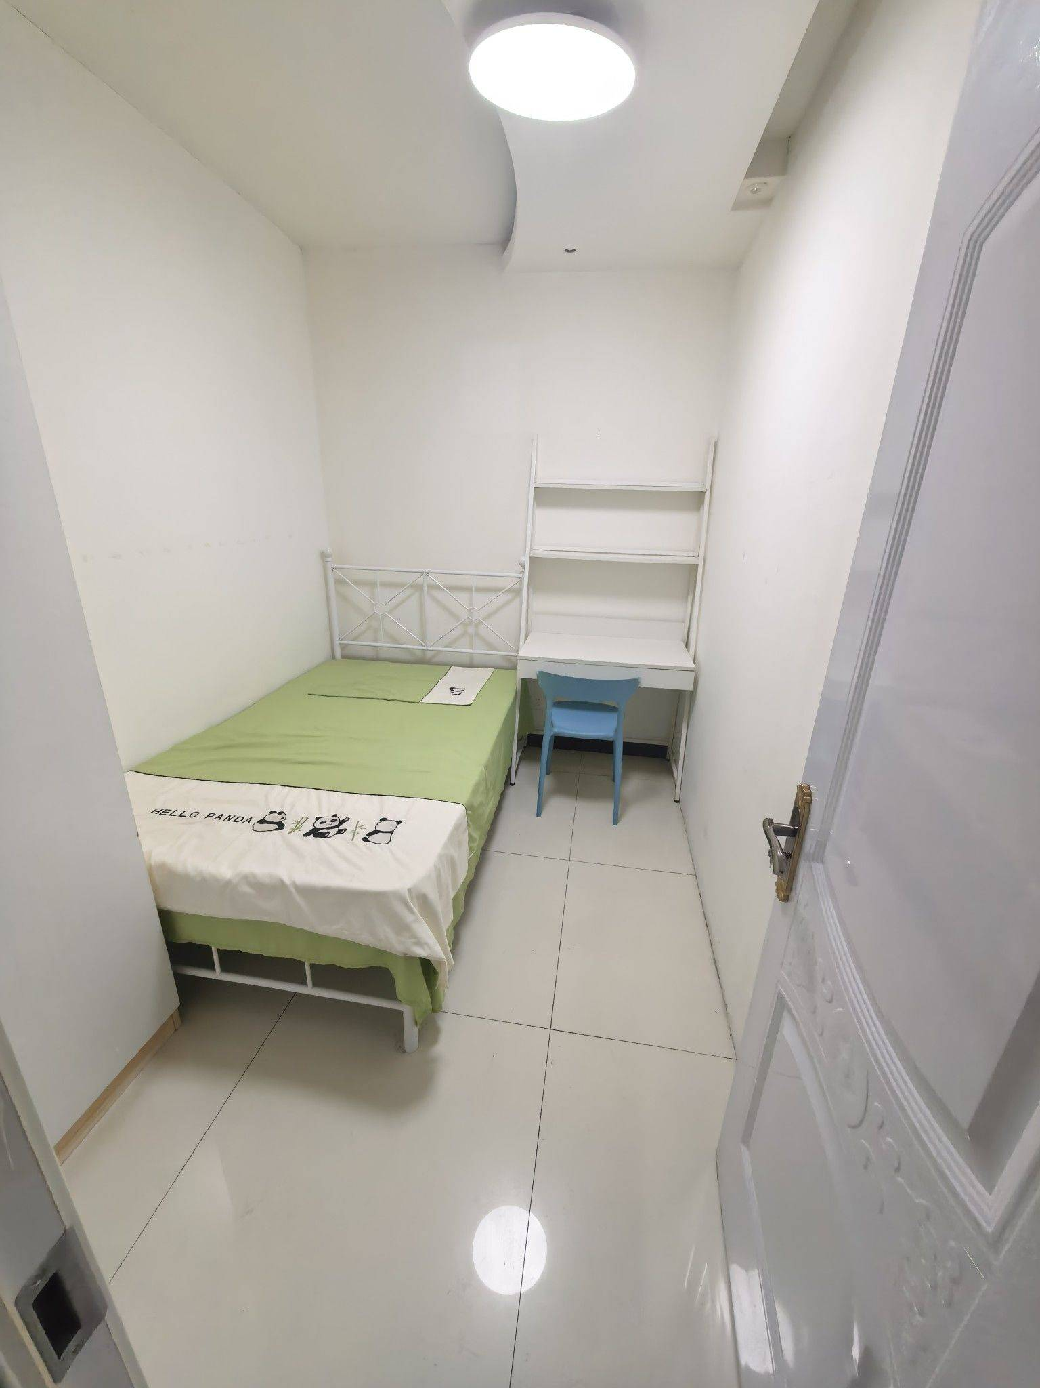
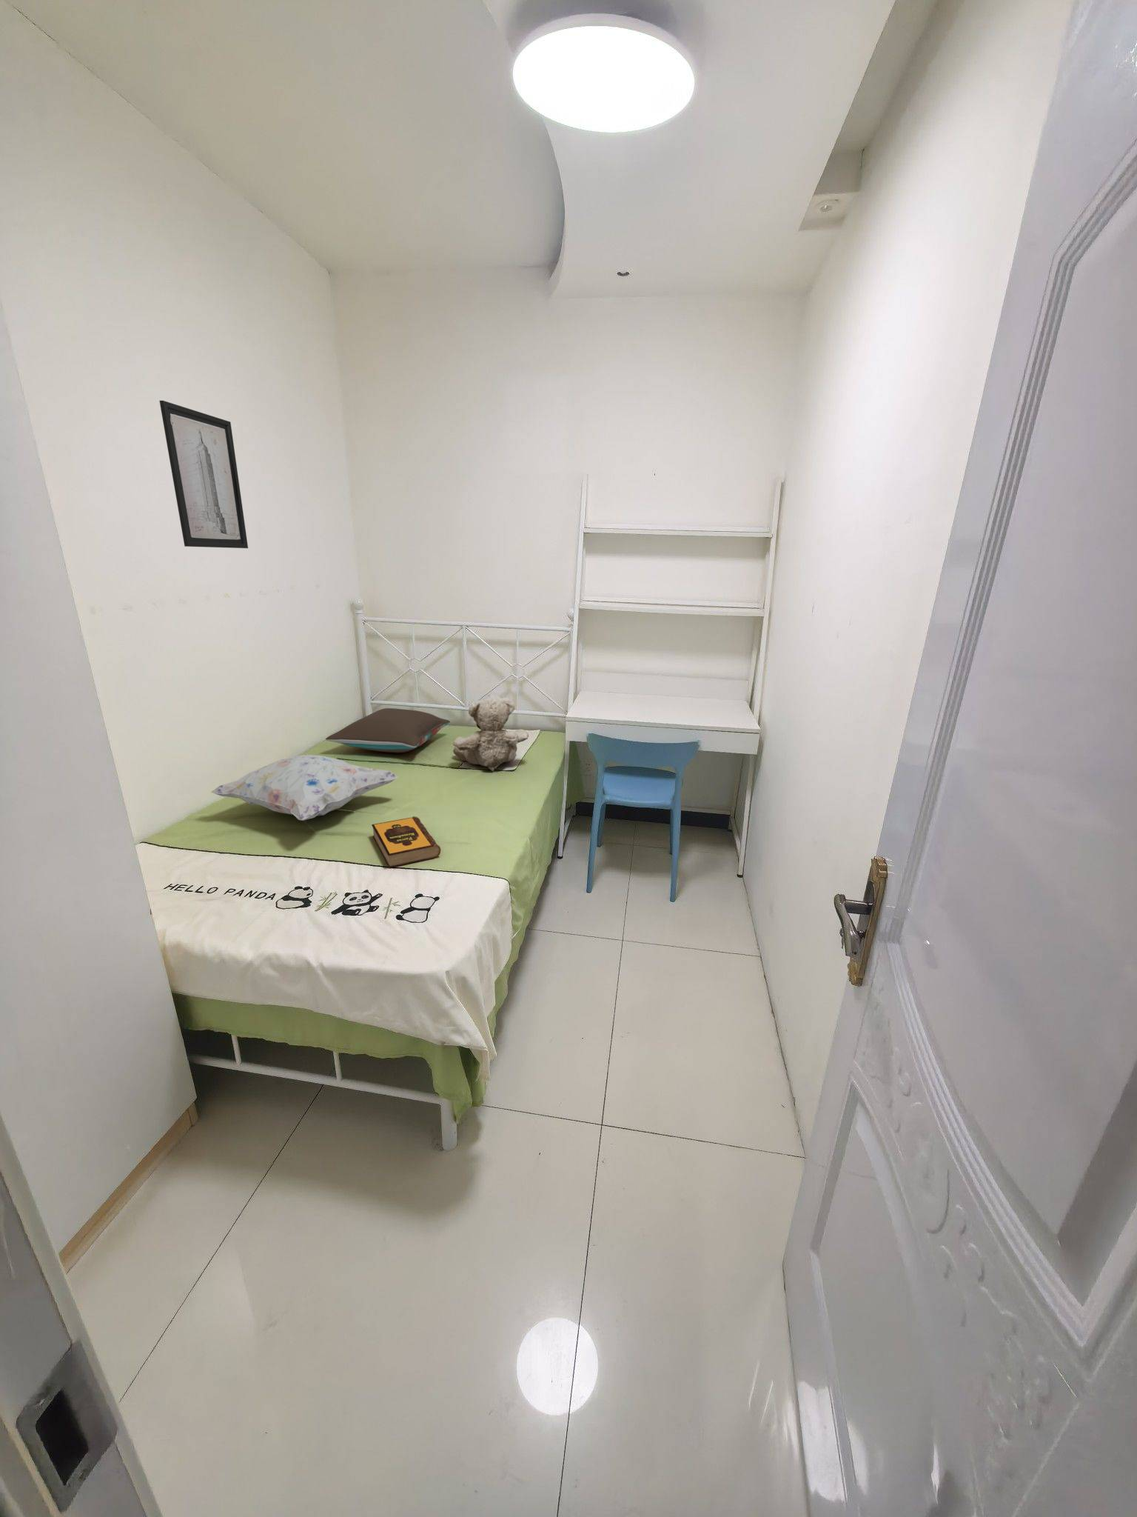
+ pillow [325,707,450,754]
+ hardback book [371,816,442,868]
+ decorative pillow [210,754,399,822]
+ teddy bear [453,693,529,773]
+ wall art [159,400,248,549]
